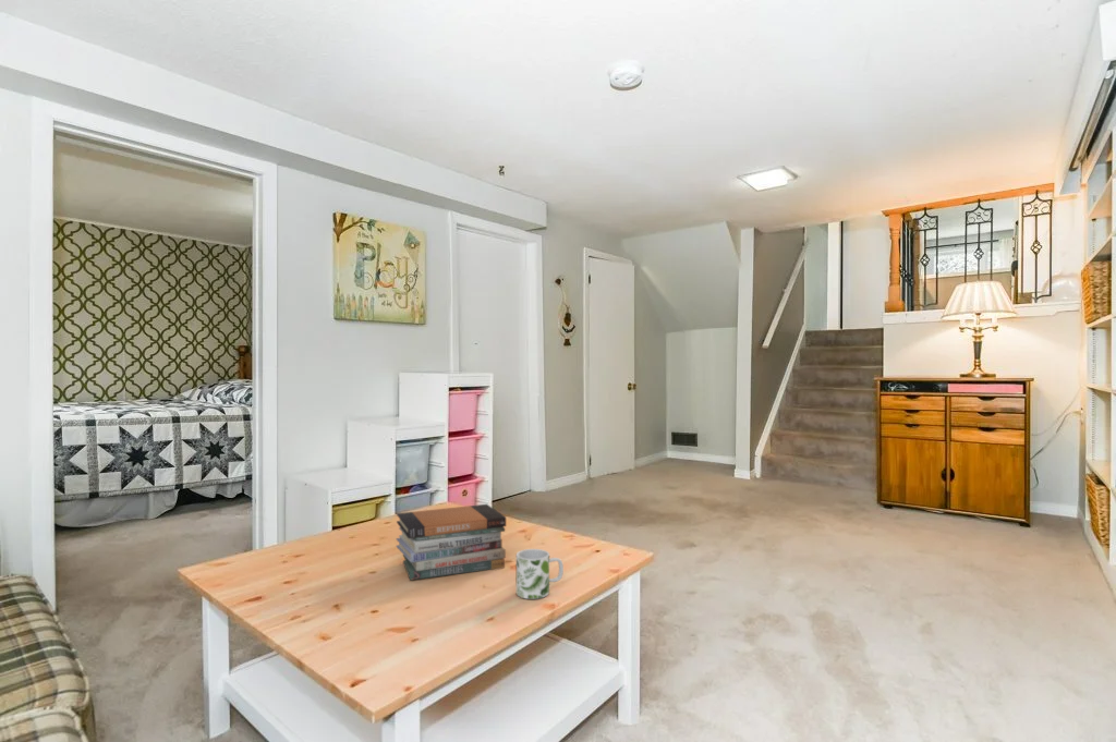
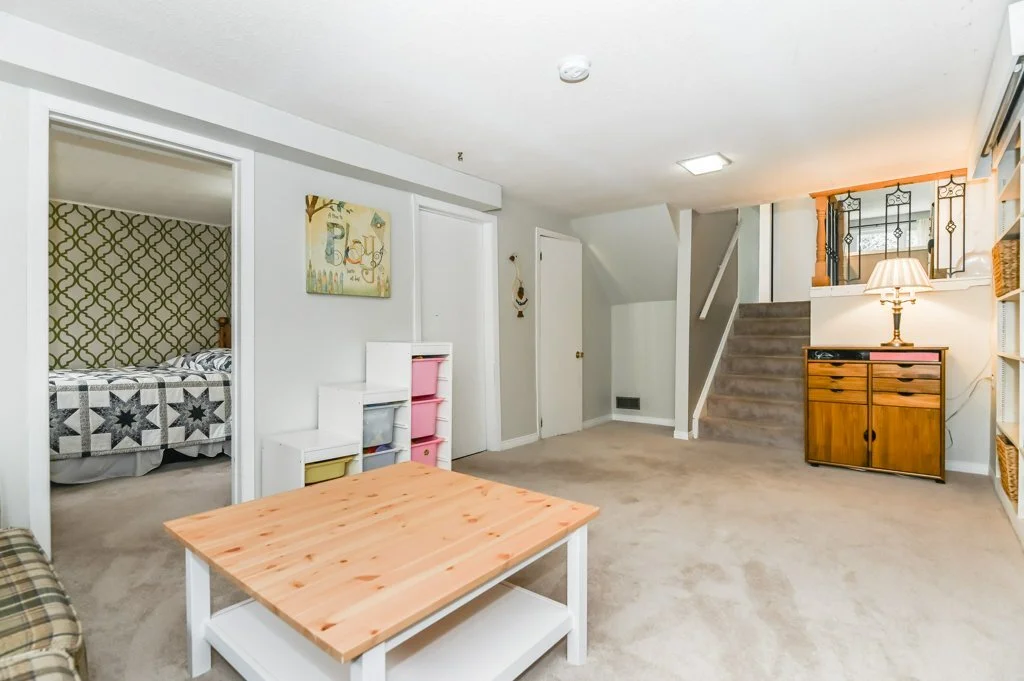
- book stack [395,503,507,581]
- mug [515,548,565,600]
